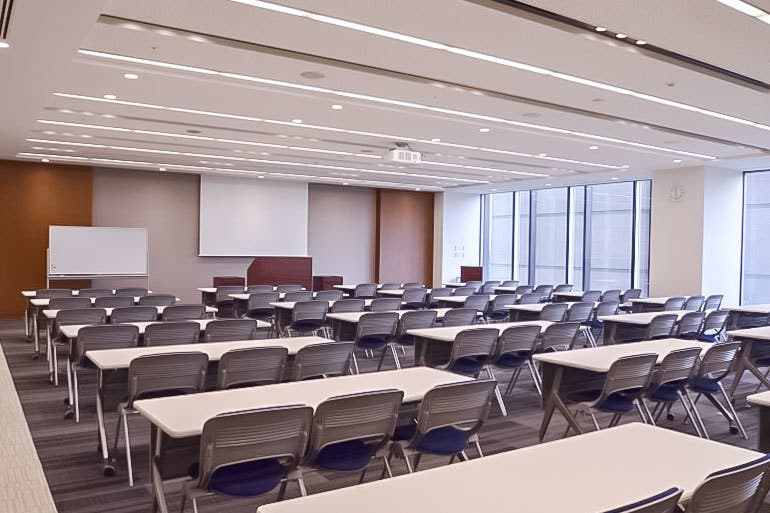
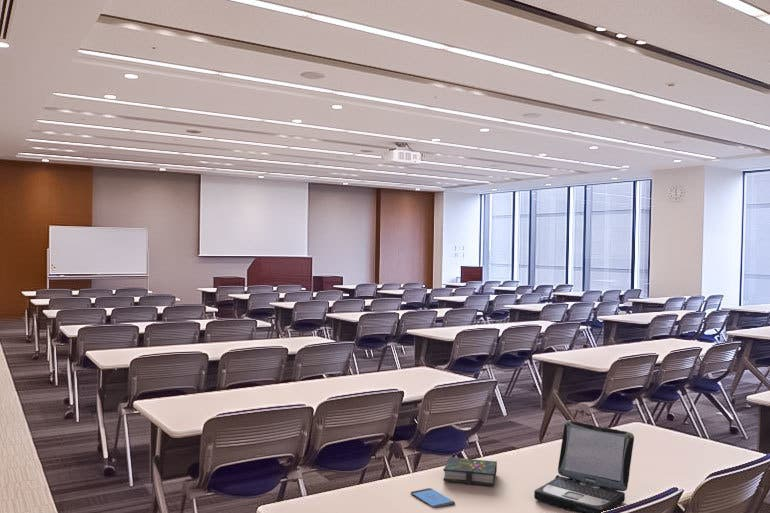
+ laptop [533,419,635,513]
+ book [442,456,498,487]
+ smartphone [410,487,456,509]
